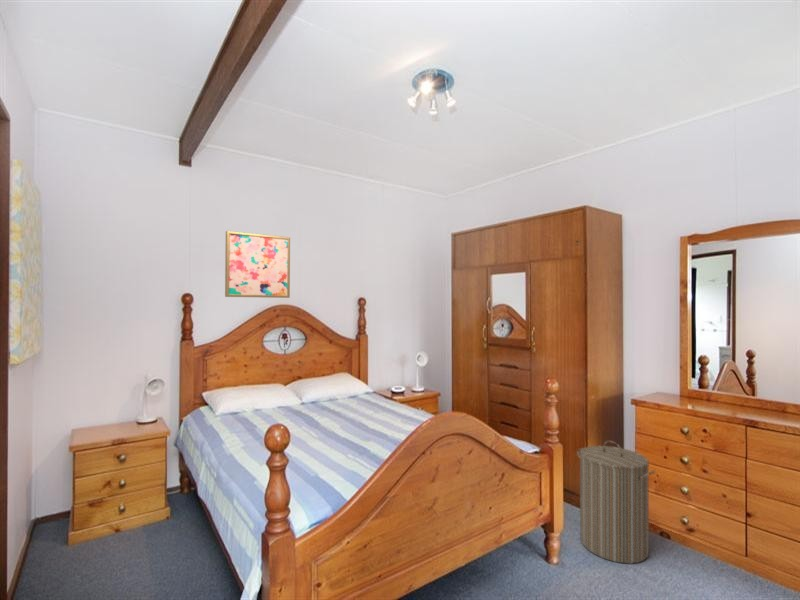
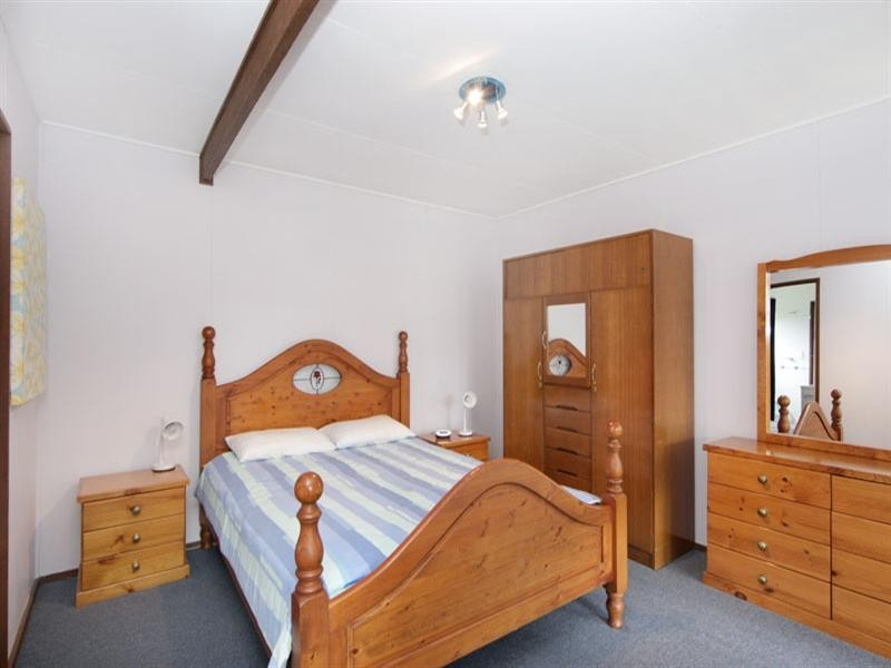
- laundry hamper [576,440,656,565]
- wall art [224,230,291,299]
